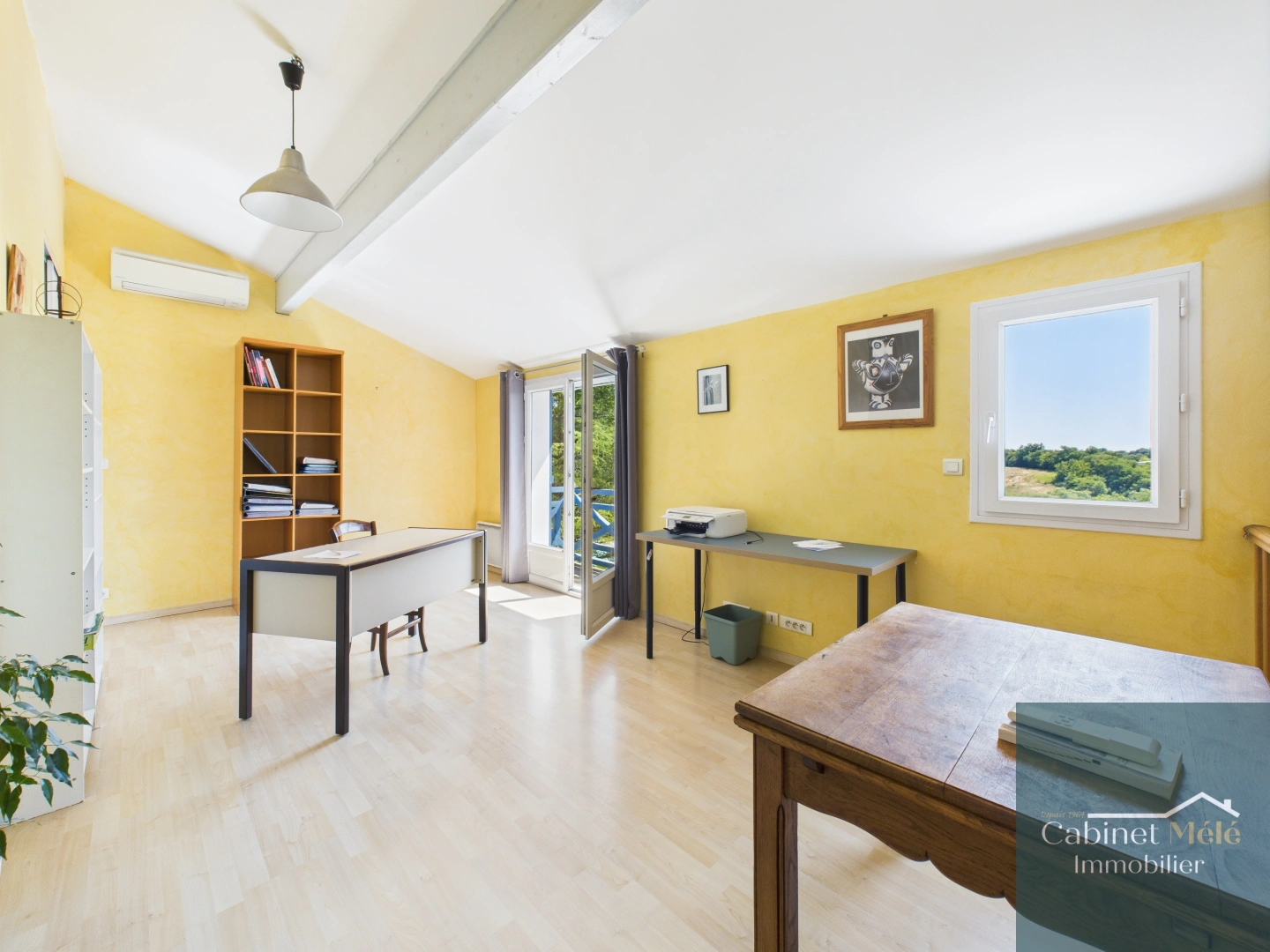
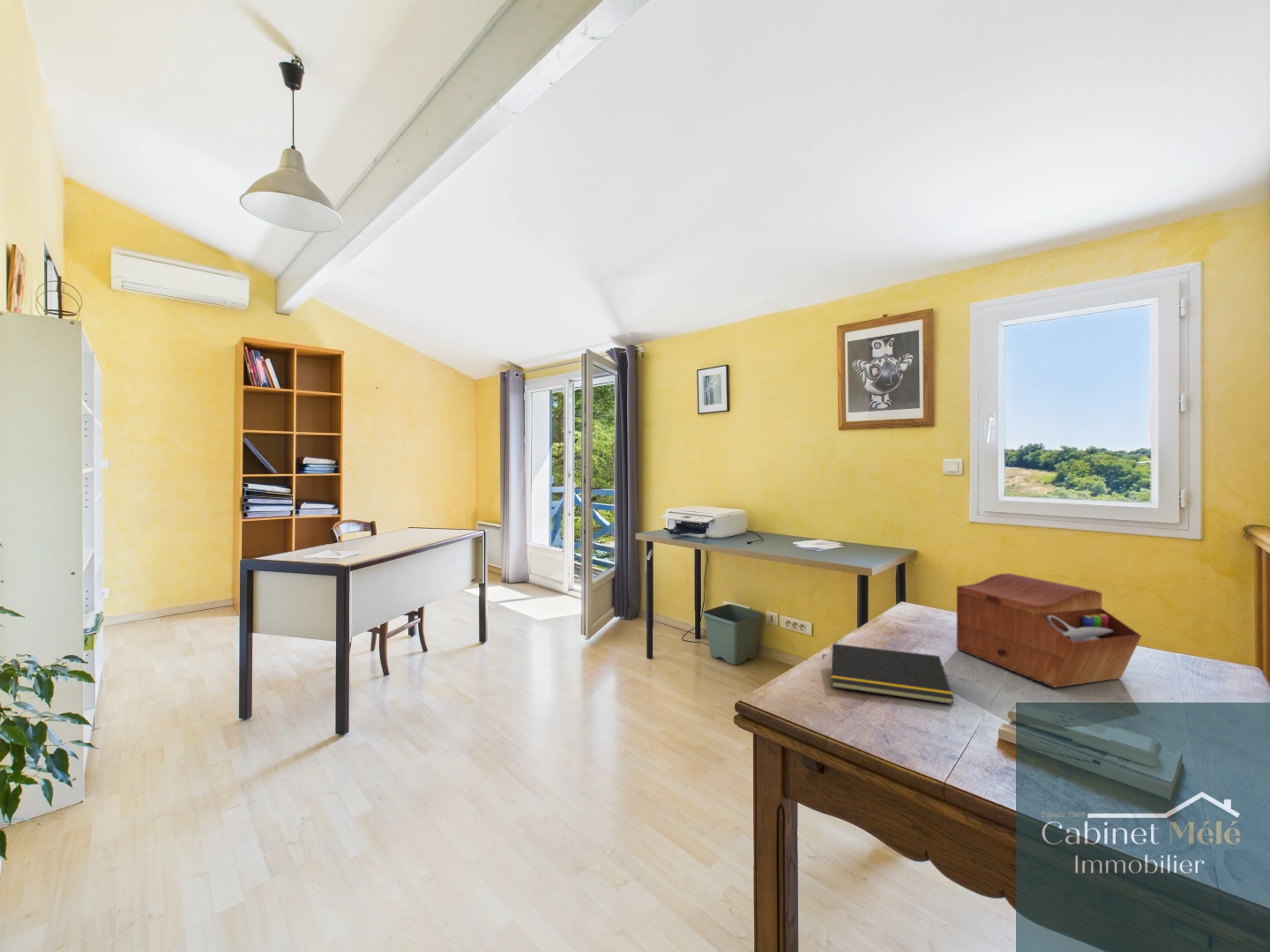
+ notepad [828,643,954,705]
+ sewing box [956,572,1142,688]
